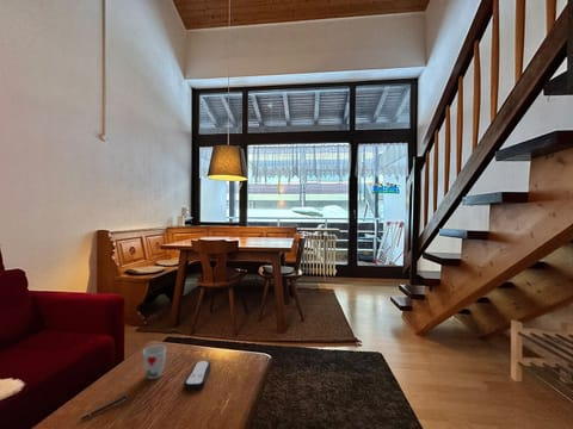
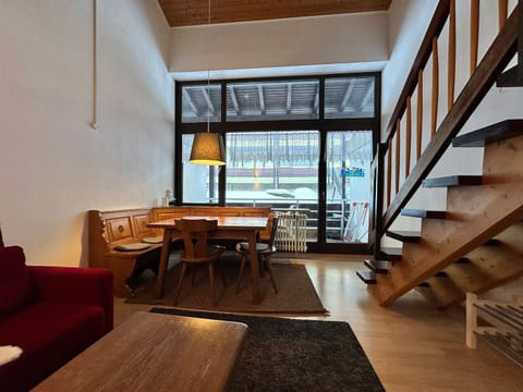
- remote control [183,360,212,391]
- pen [79,393,130,421]
- cup [142,343,167,380]
